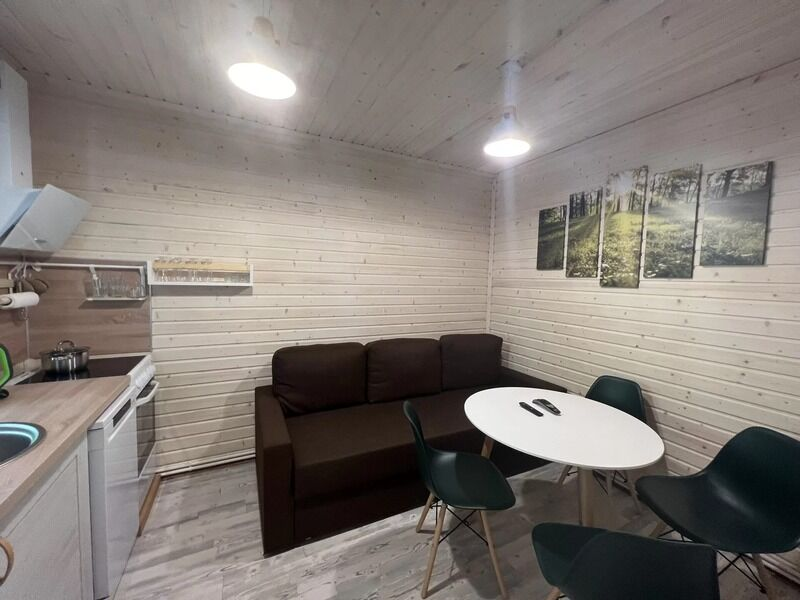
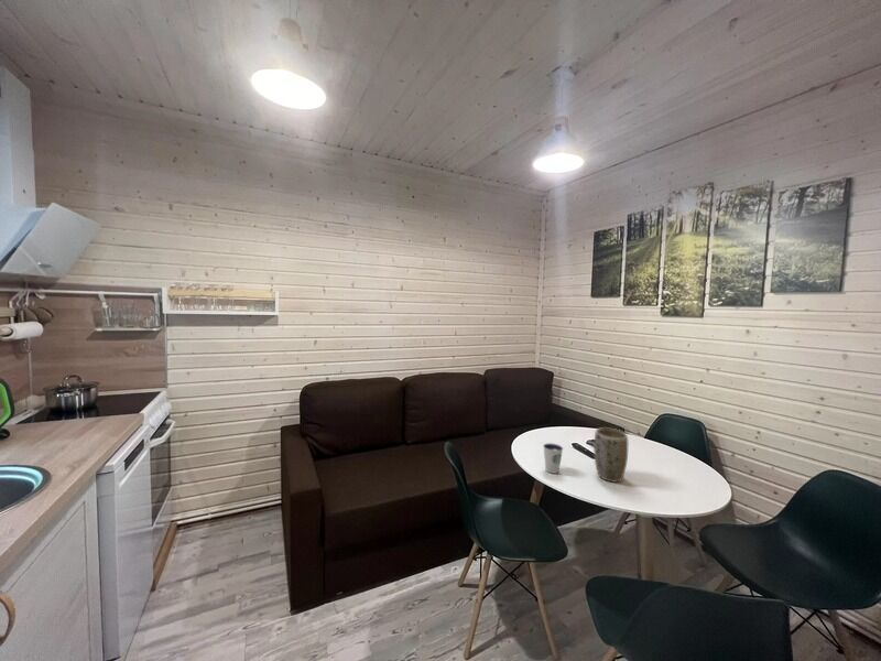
+ dixie cup [542,442,564,475]
+ plant pot [592,426,629,484]
